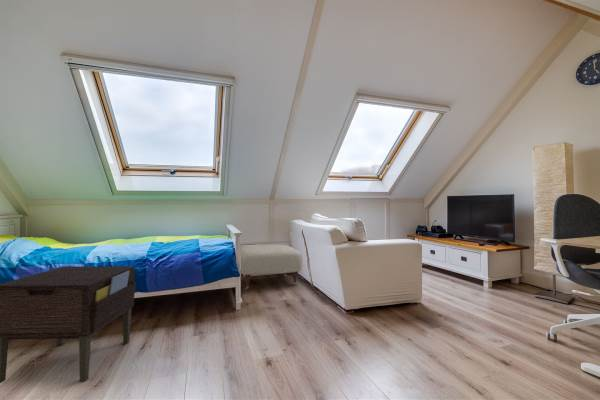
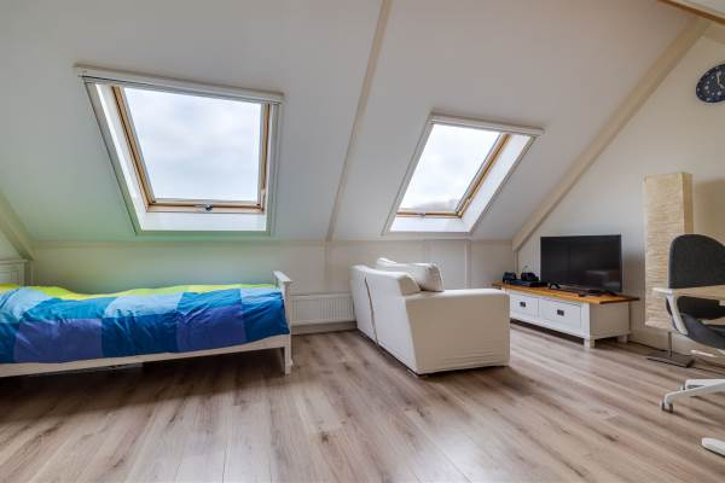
- ottoman [240,244,303,290]
- nightstand [0,265,137,384]
